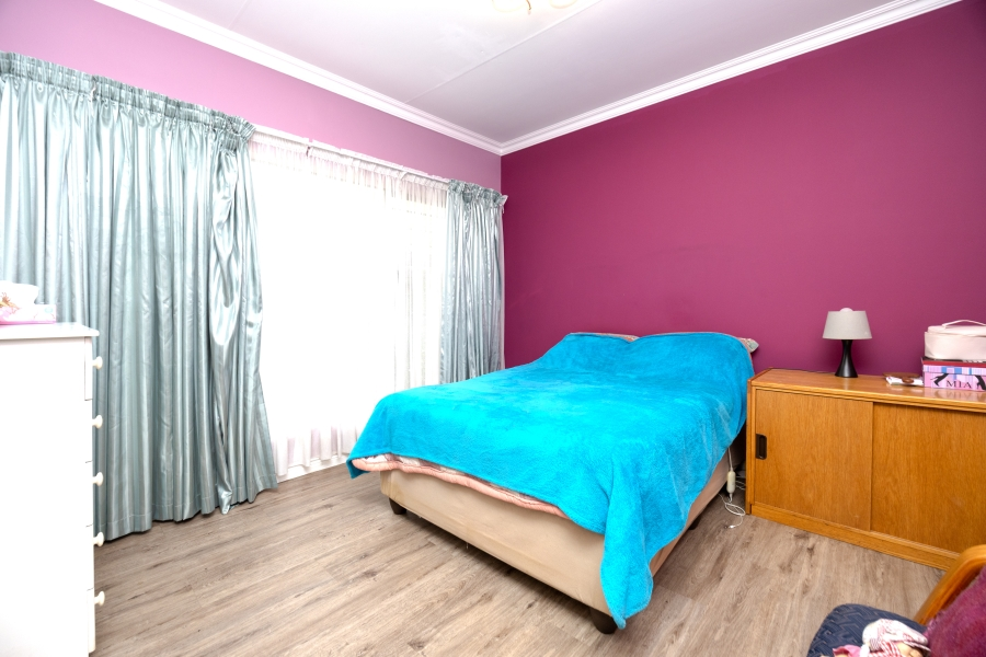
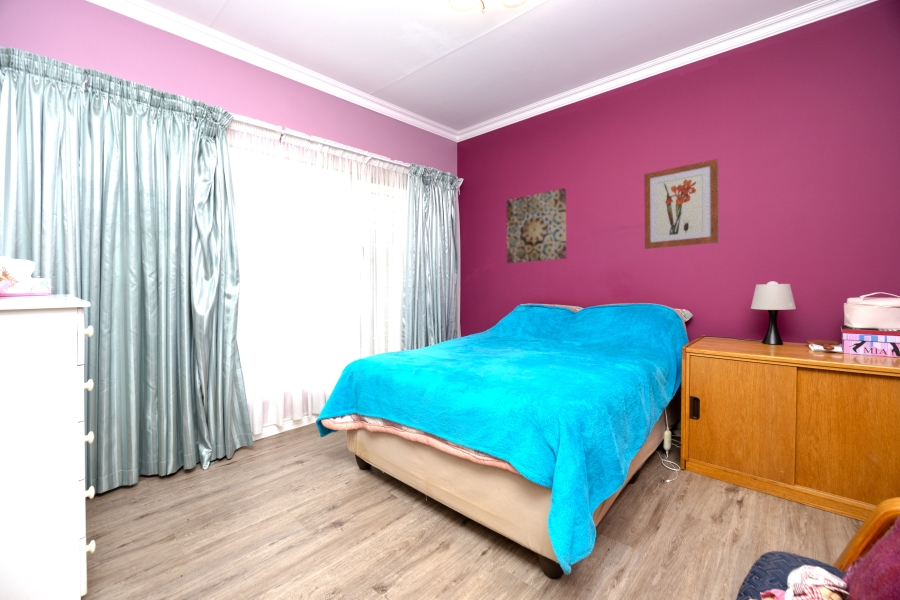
+ wall art [505,187,567,264]
+ wall art [643,158,720,250]
